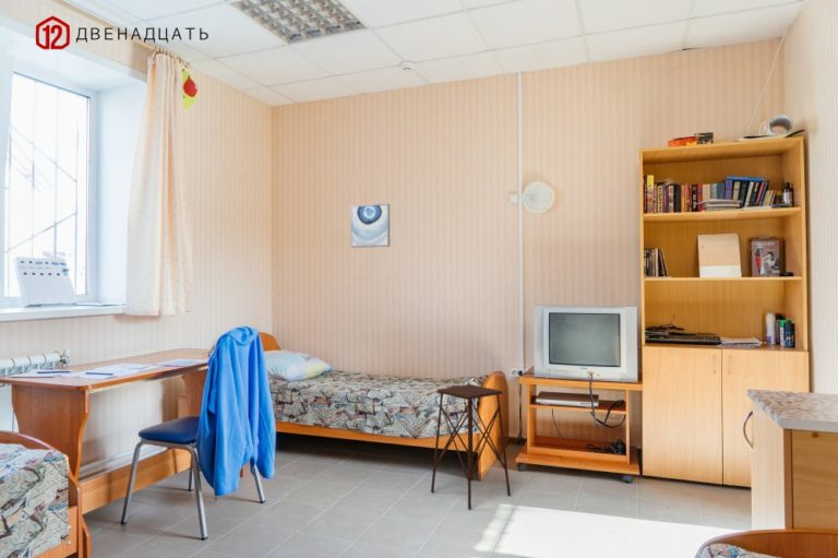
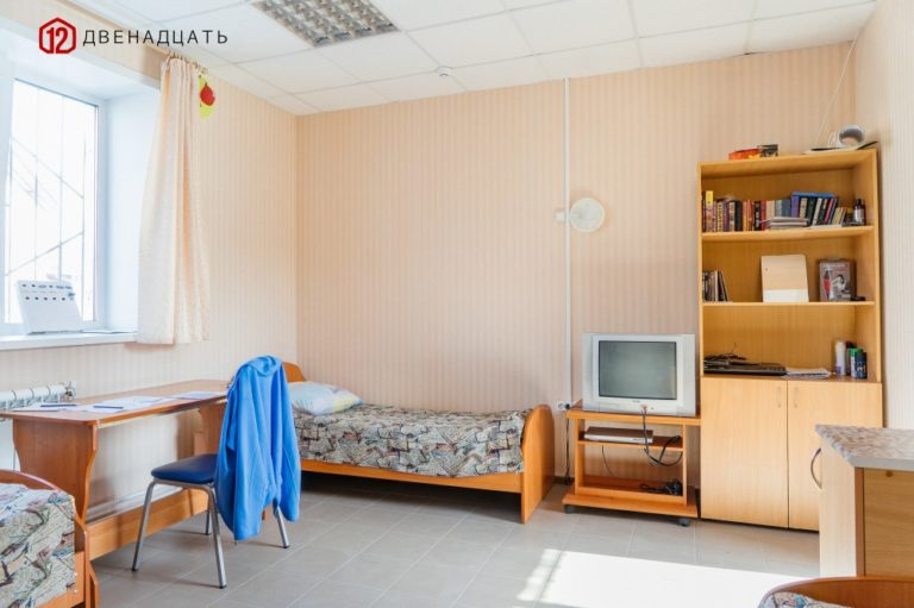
- wall art [349,202,391,249]
- side table [430,383,512,510]
